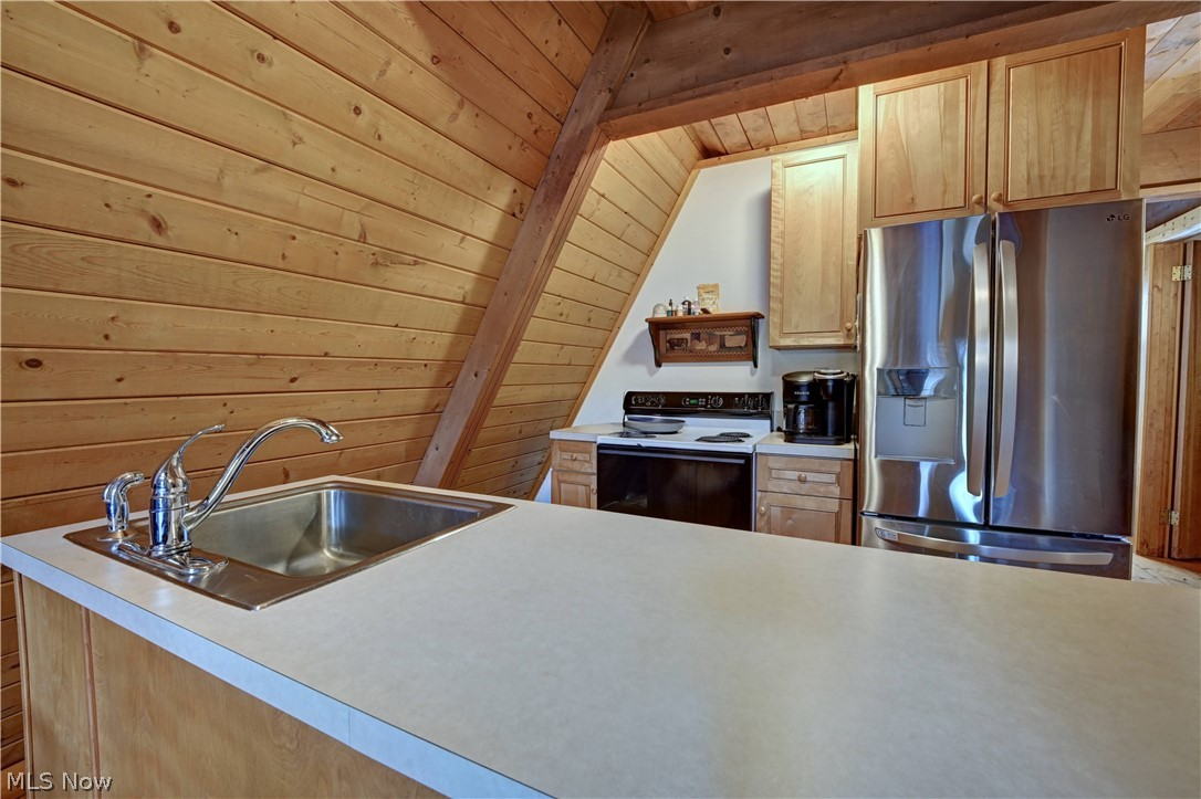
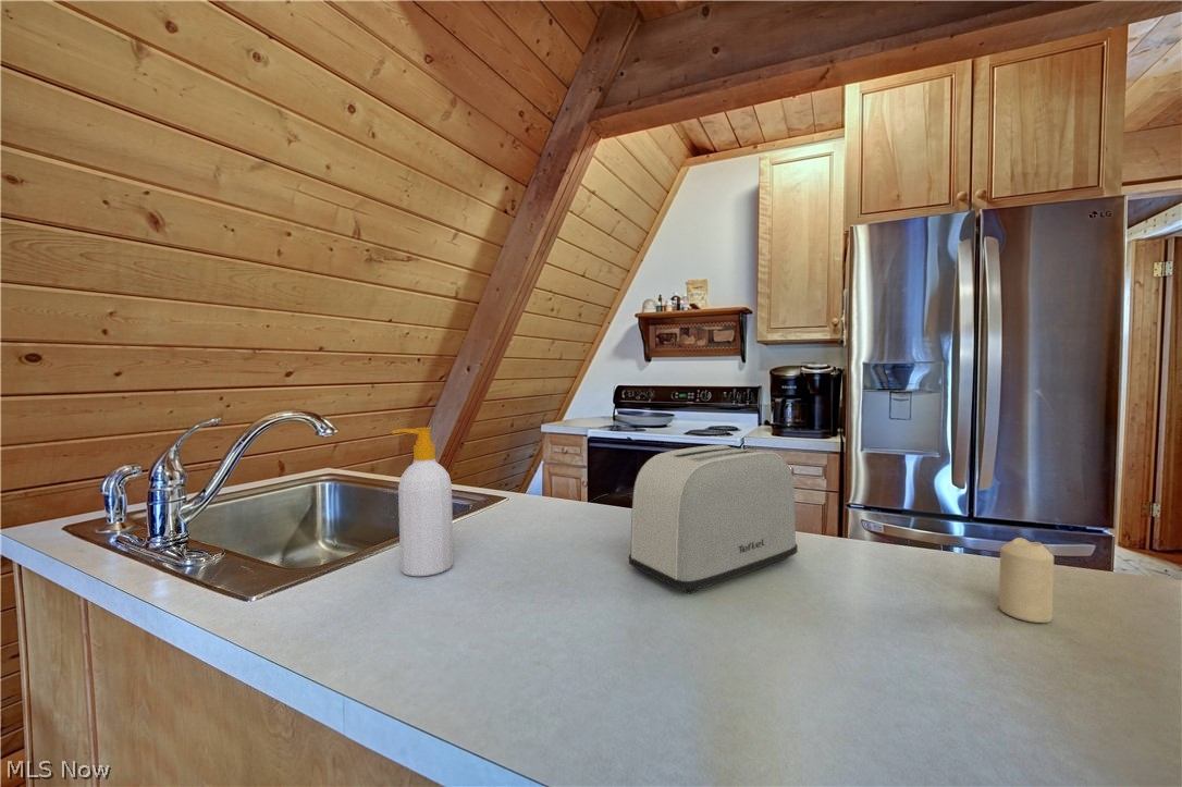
+ soap bottle [391,427,454,577]
+ candle [998,537,1055,624]
+ toaster [628,444,799,595]
